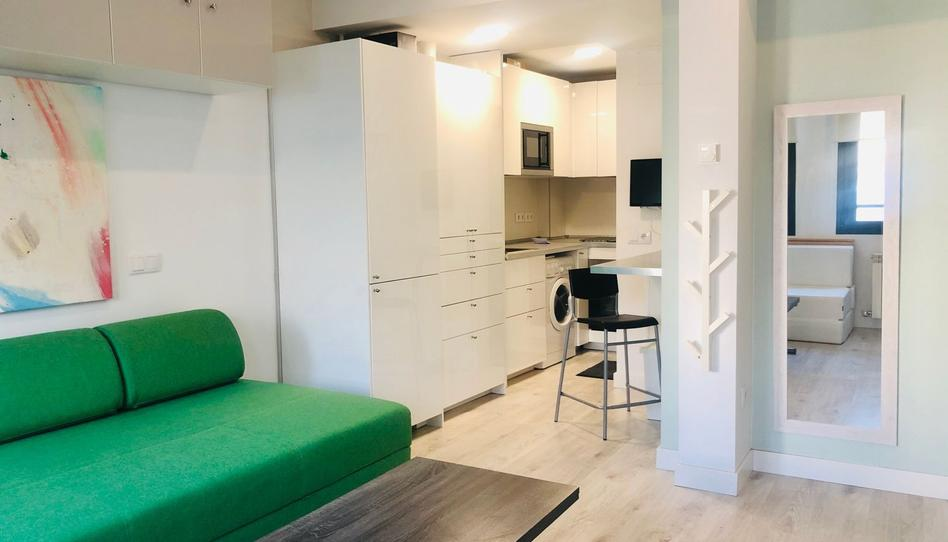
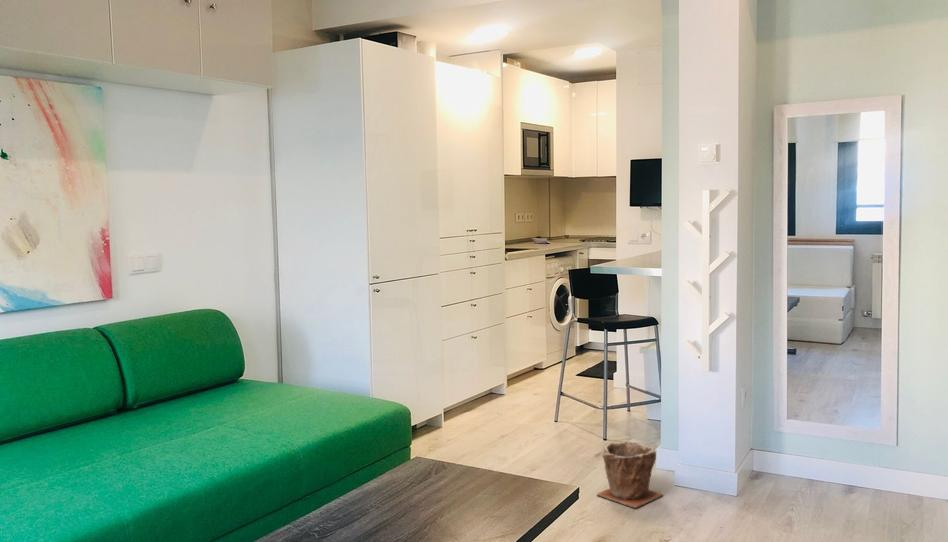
+ plant pot [596,441,664,509]
